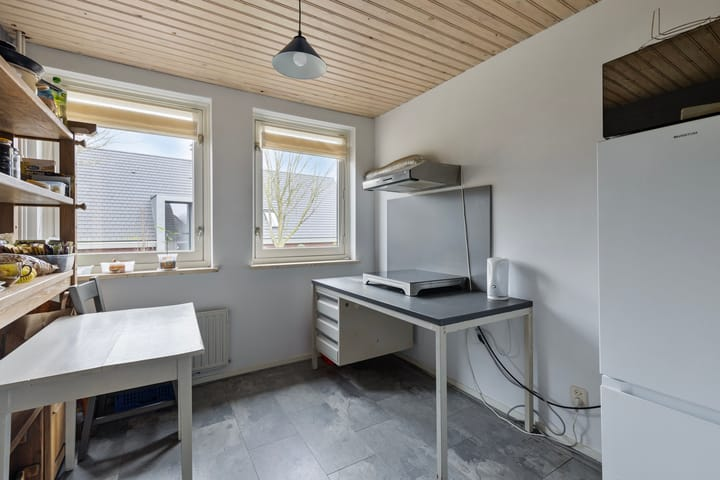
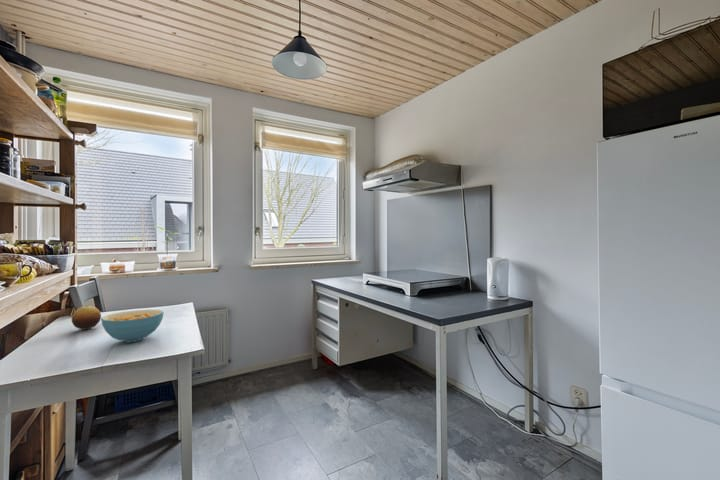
+ fruit [71,305,102,330]
+ cereal bowl [100,309,164,343]
